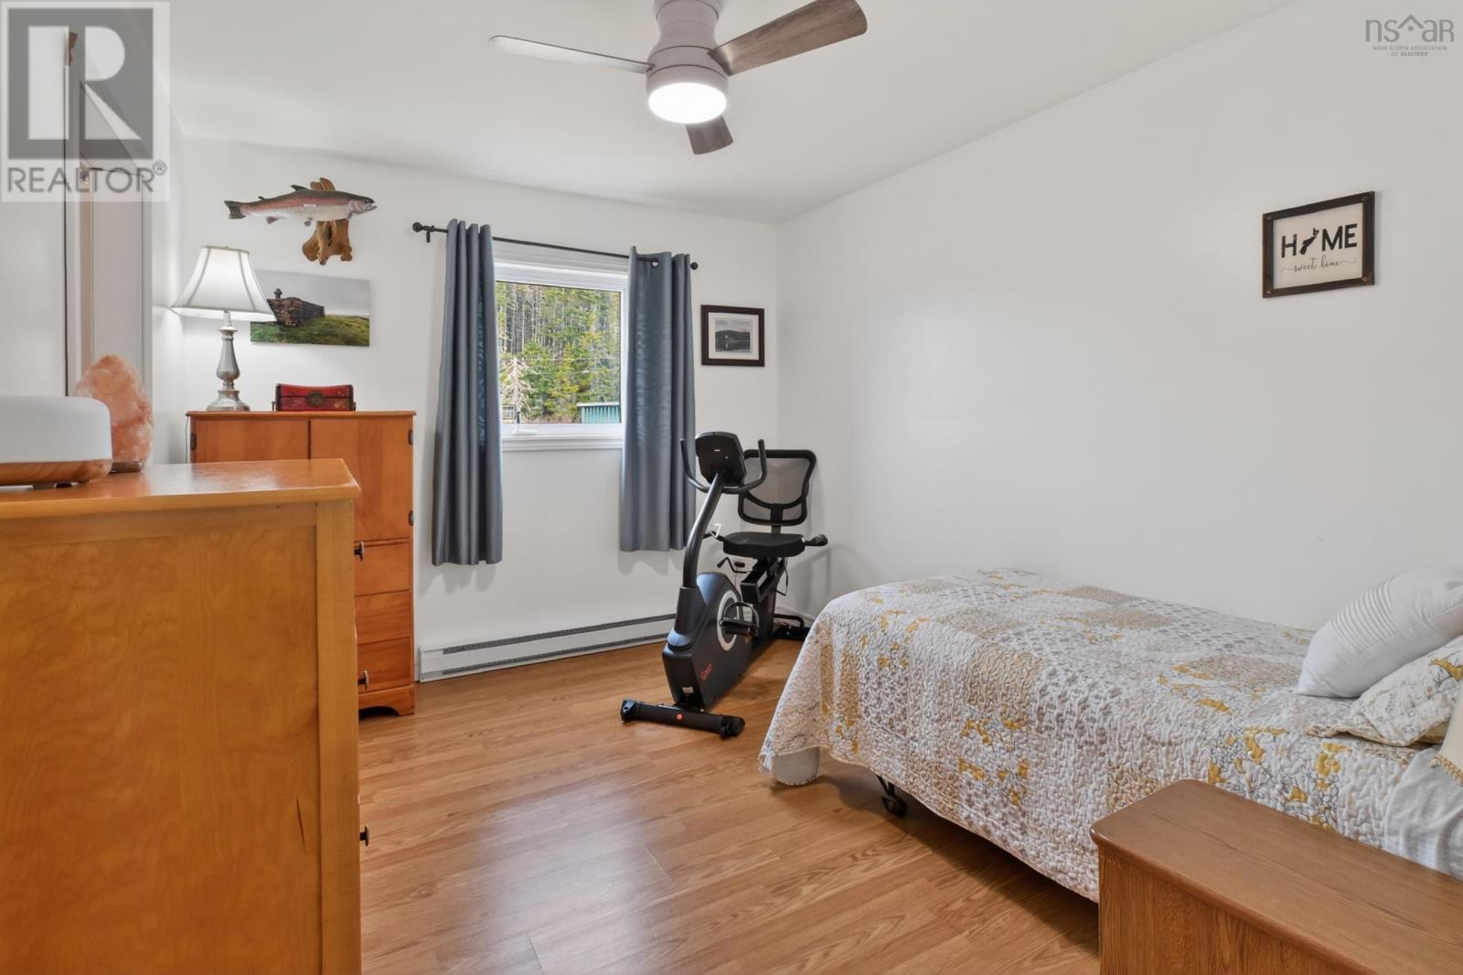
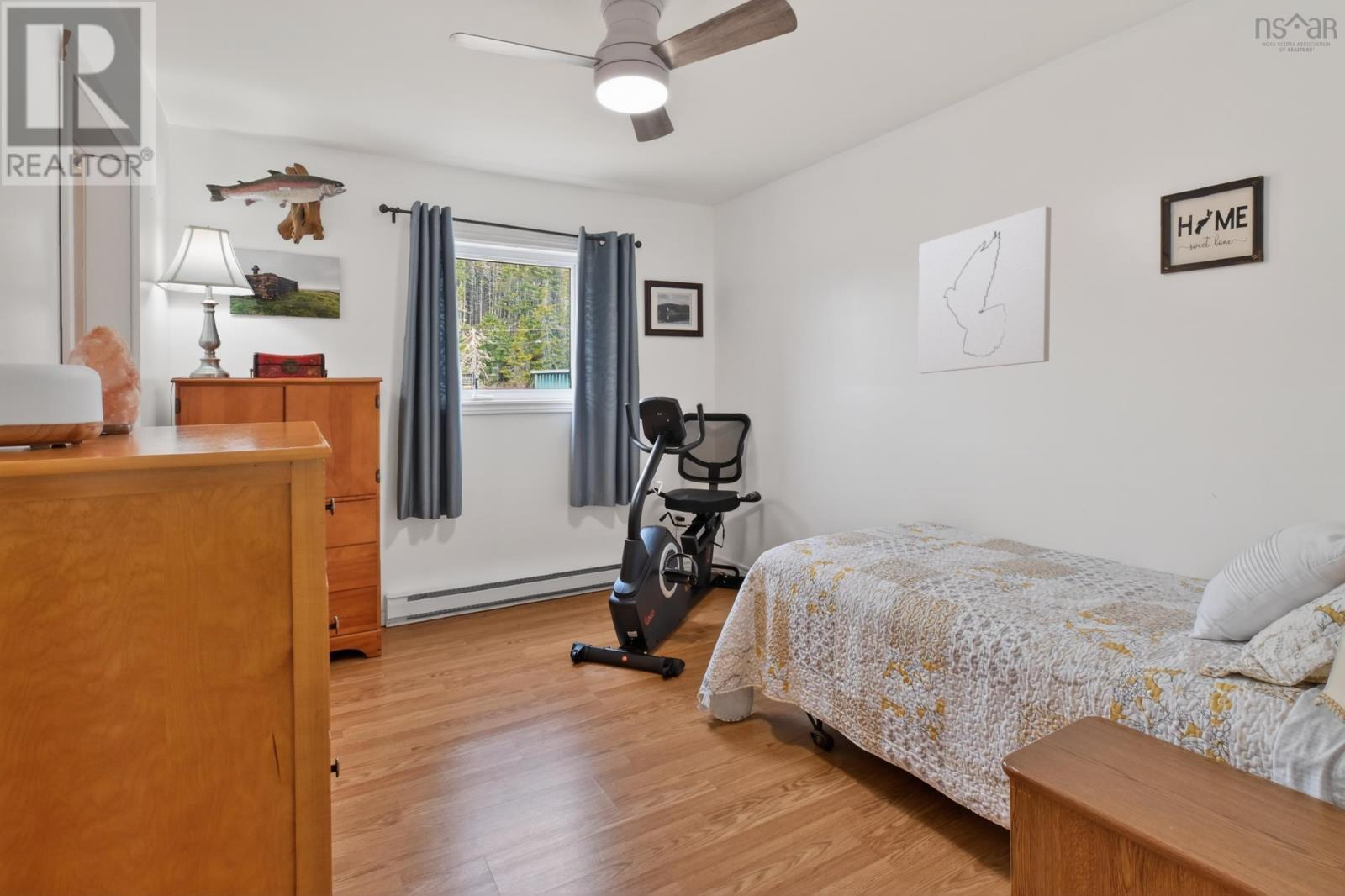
+ wall art [917,205,1052,374]
